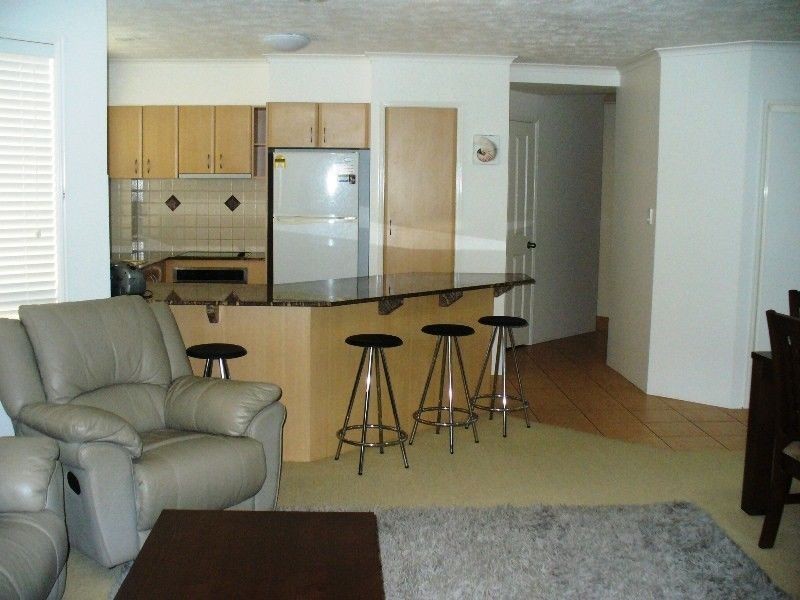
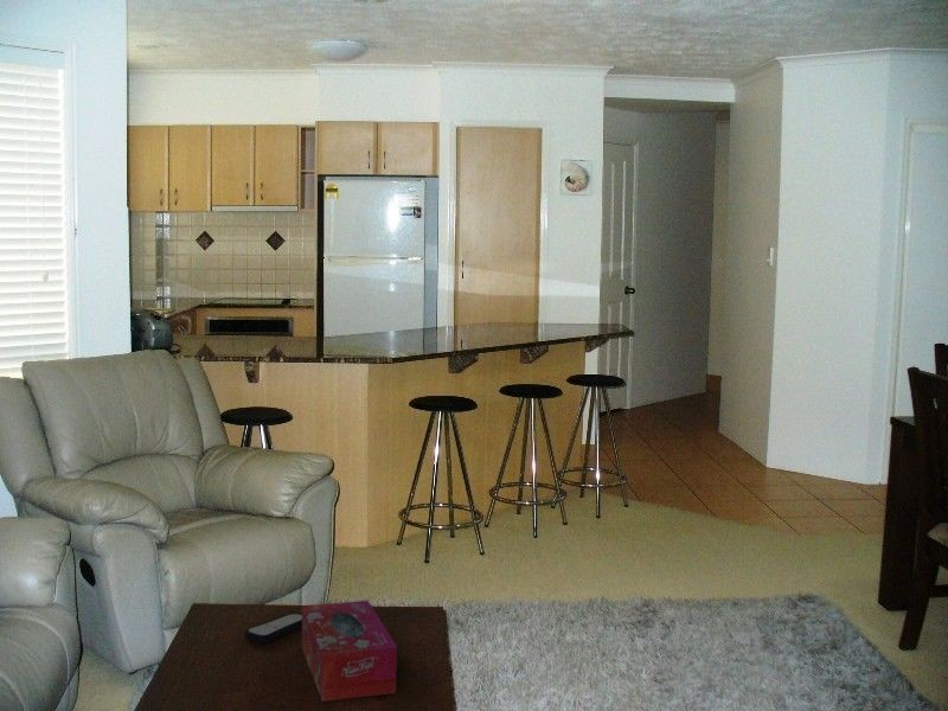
+ remote control [243,613,302,645]
+ tissue box [301,600,398,703]
